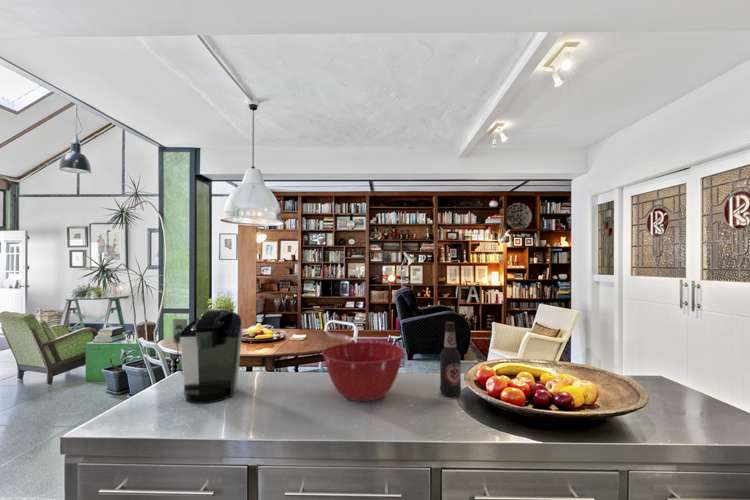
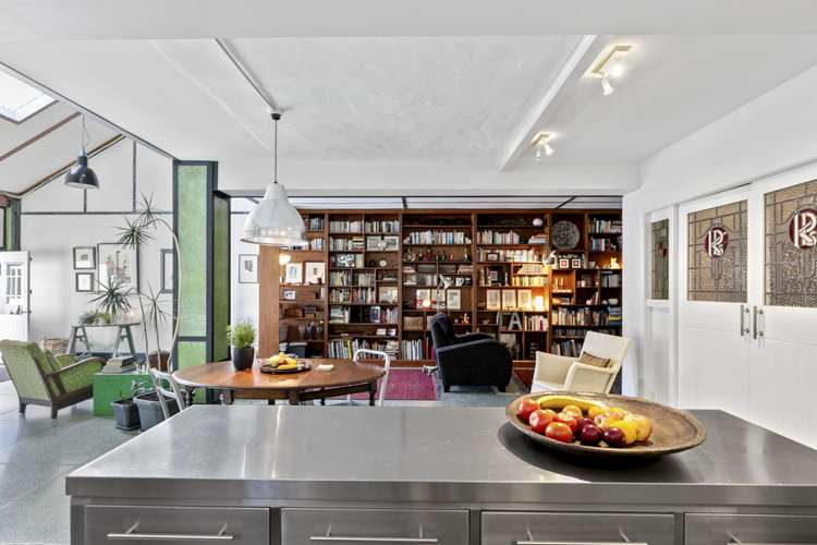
- bottle [439,321,462,398]
- coffee maker [172,308,243,405]
- mixing bowl [321,341,405,403]
